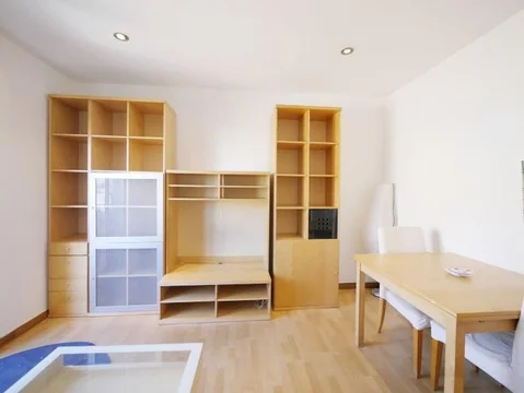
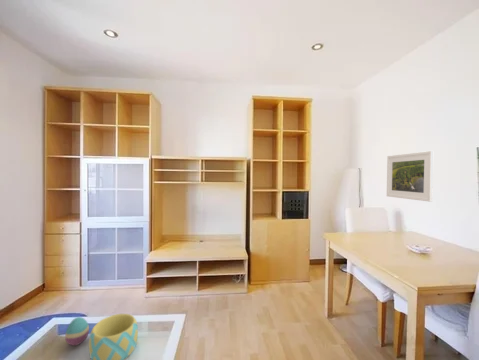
+ bowl [88,313,139,360]
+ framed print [386,150,434,203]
+ decorative egg [64,316,90,346]
